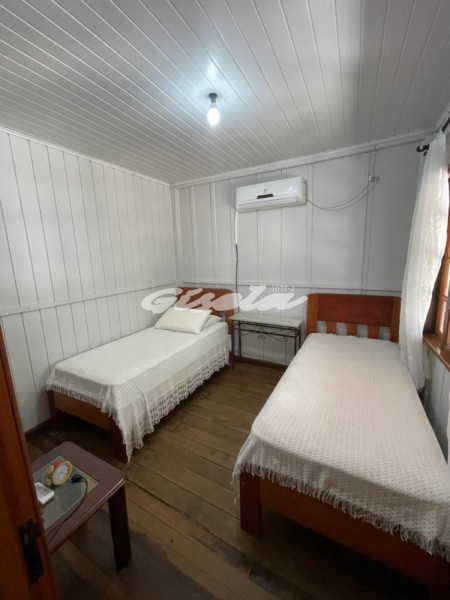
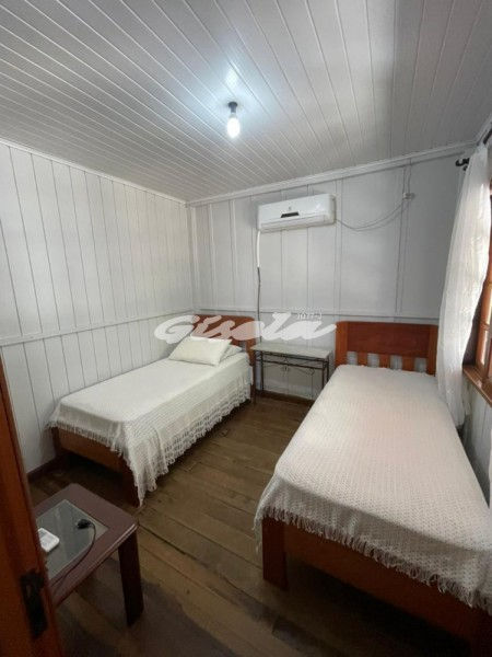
- alarm clock [41,459,73,486]
